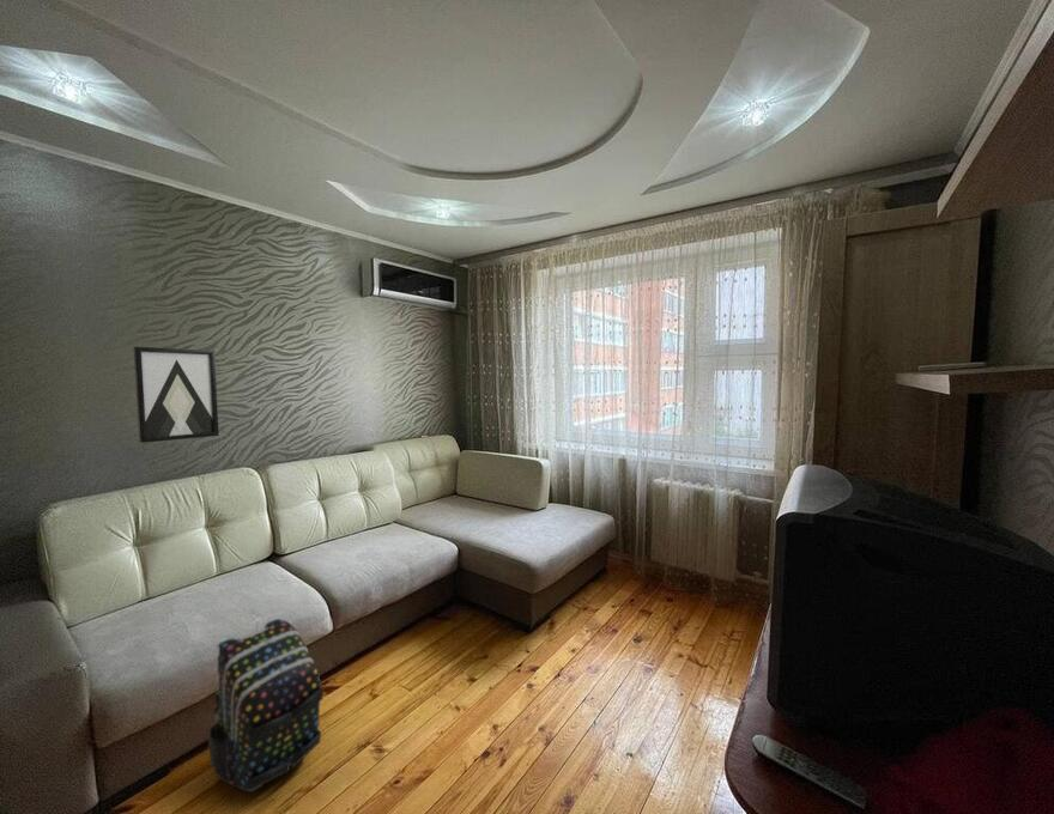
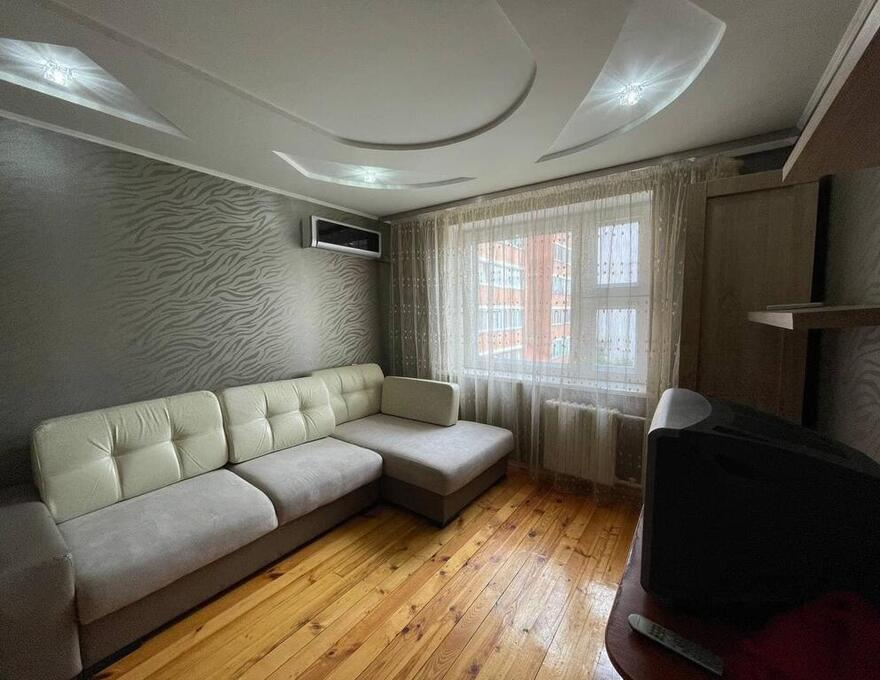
- wall art [133,346,219,444]
- backpack [207,618,325,792]
